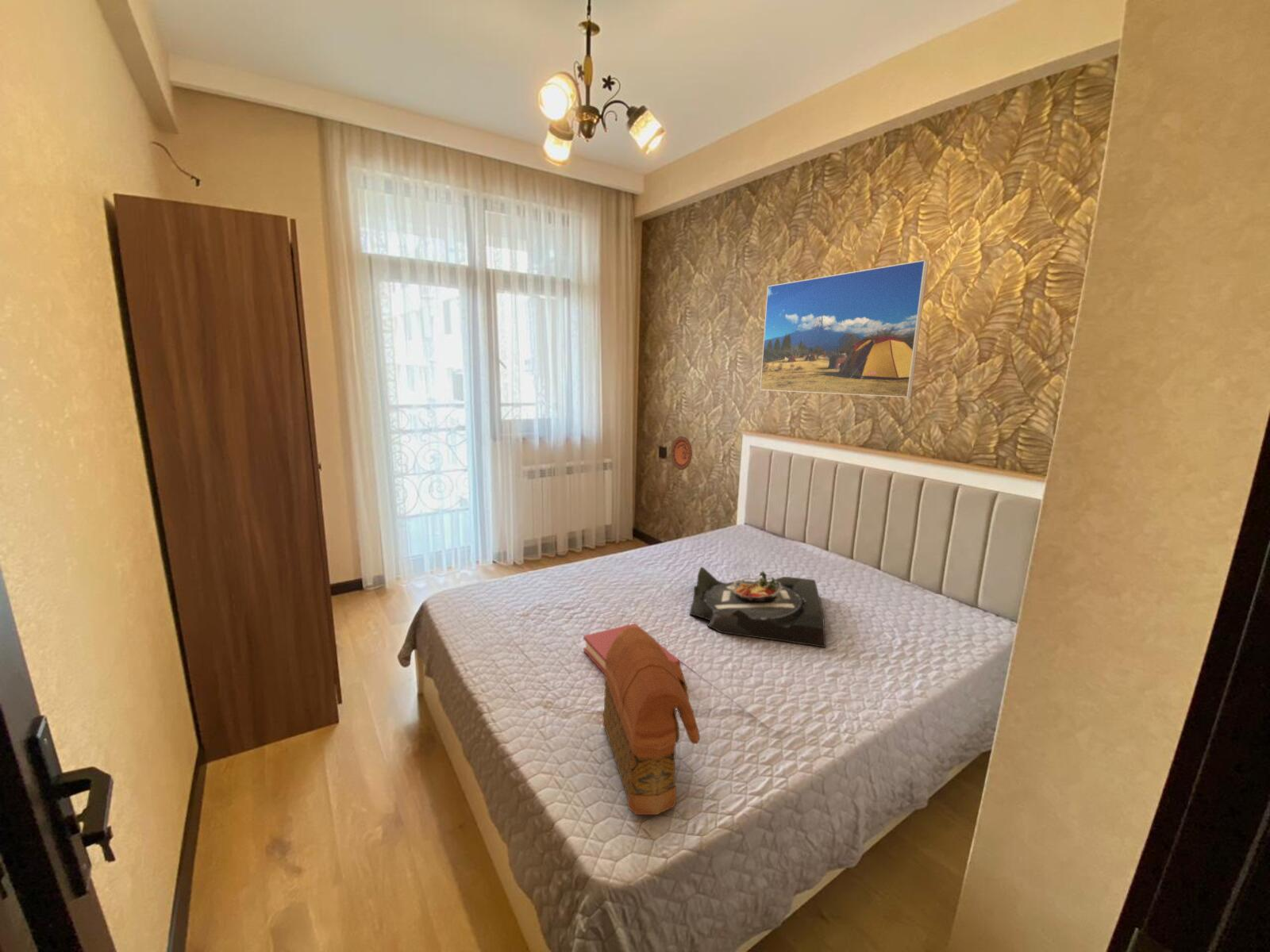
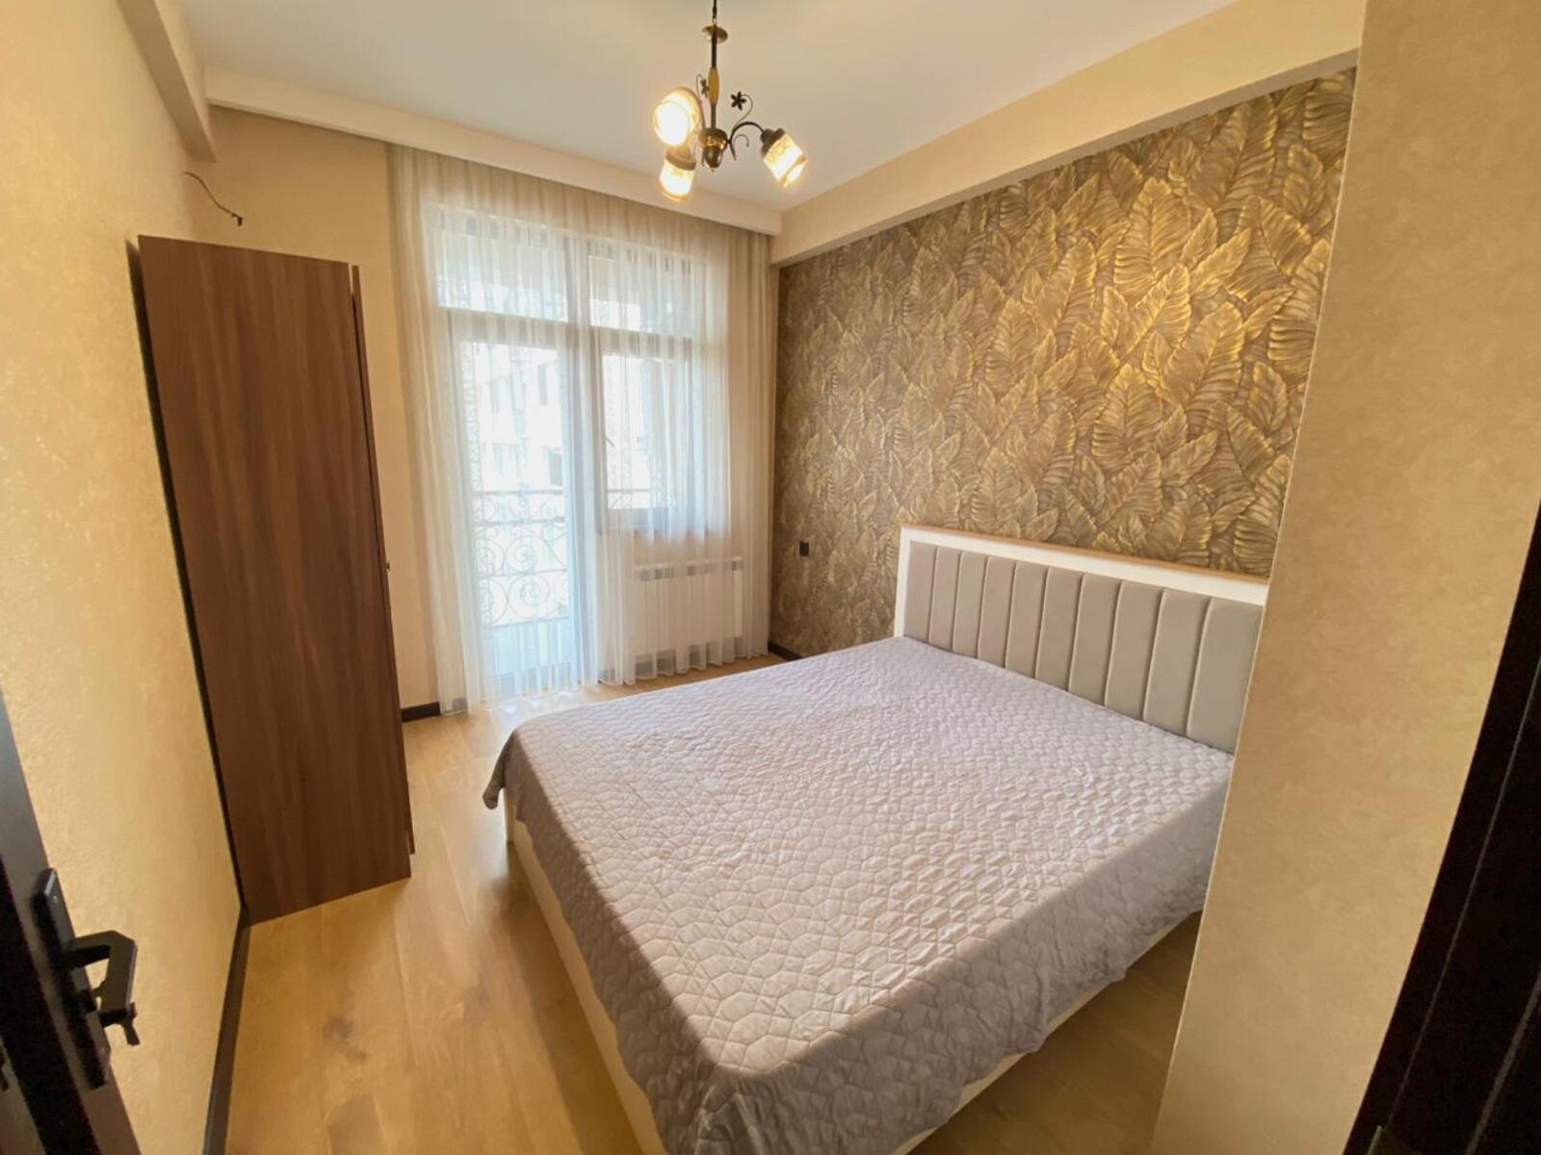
- hardback book [583,623,681,676]
- serving tray [688,566,826,648]
- handbag [602,628,701,816]
- decorative plate [671,436,693,470]
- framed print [760,259,929,398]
